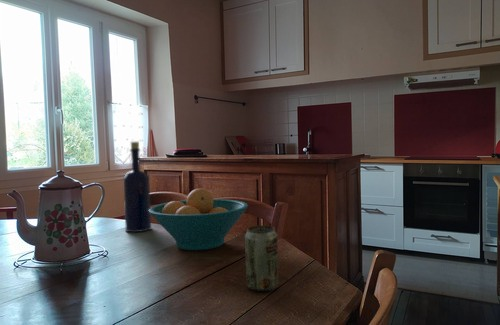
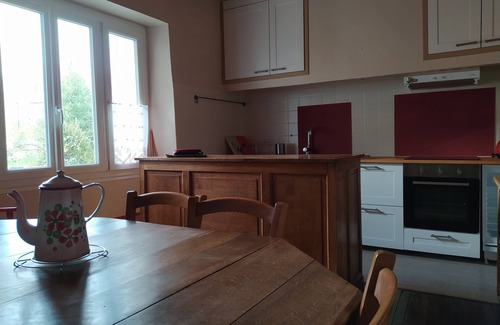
- fruit bowl [148,187,249,251]
- beverage can [244,224,279,293]
- bottle [123,141,153,233]
